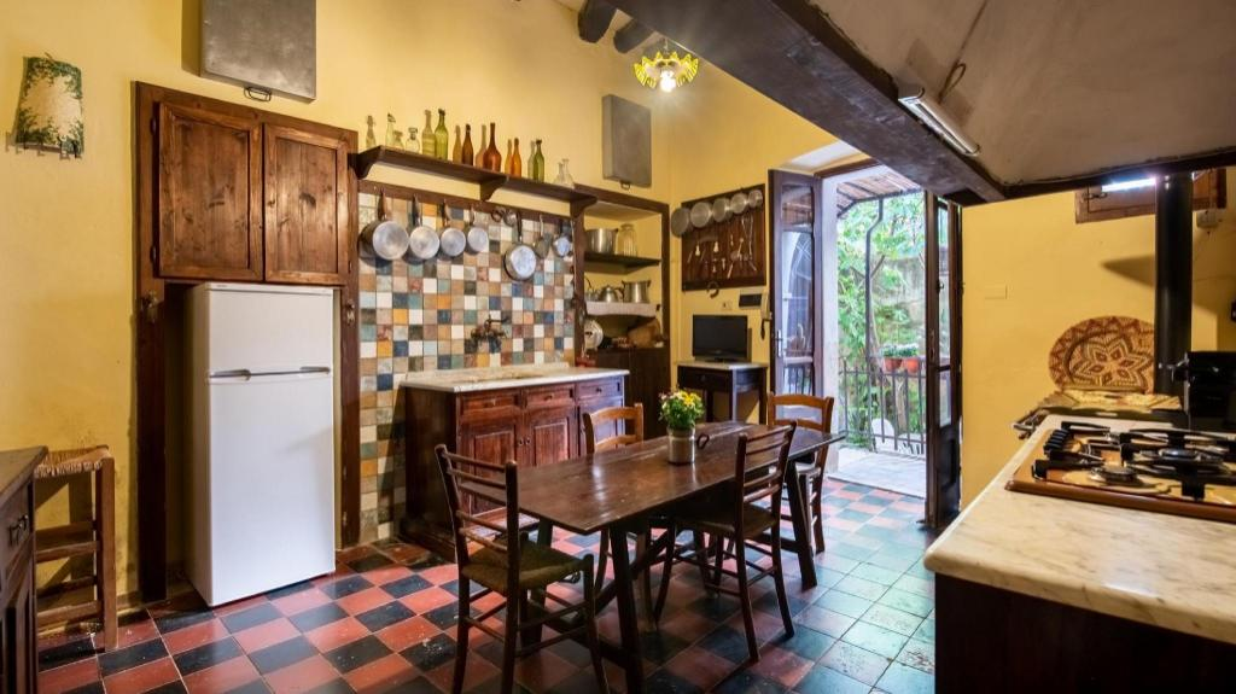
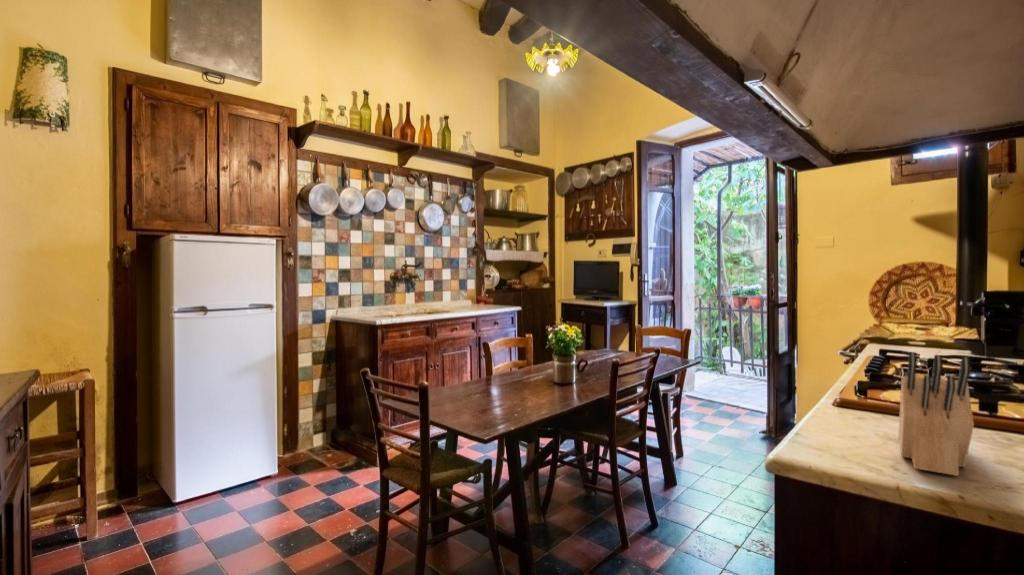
+ knife block [897,351,975,477]
